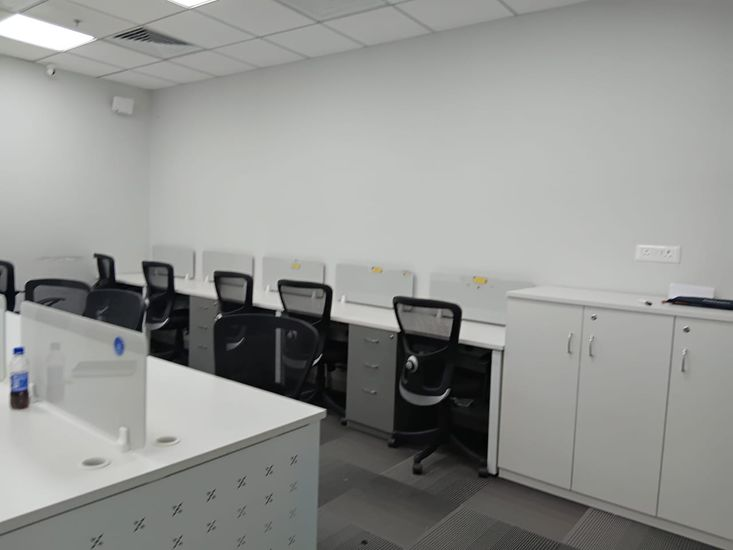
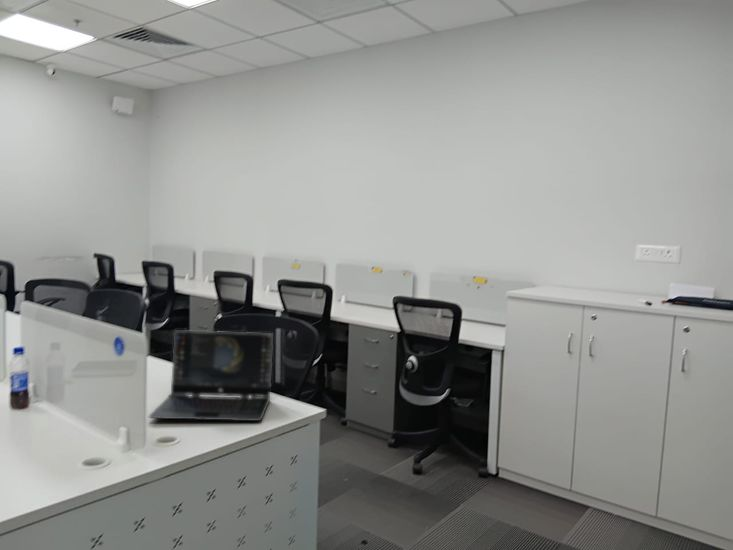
+ laptop [148,329,274,422]
